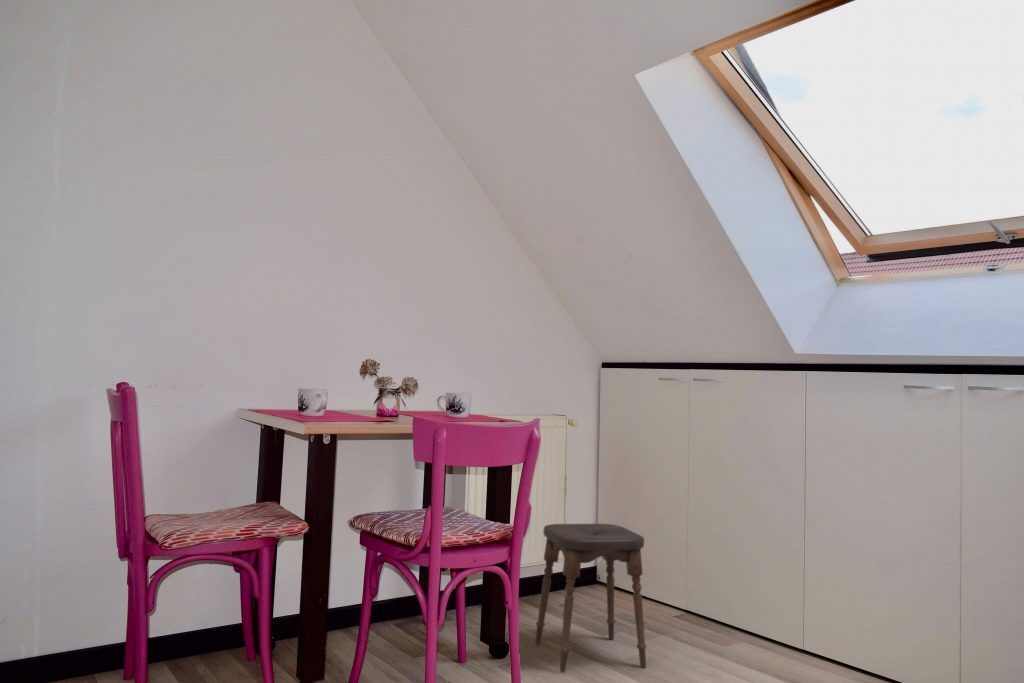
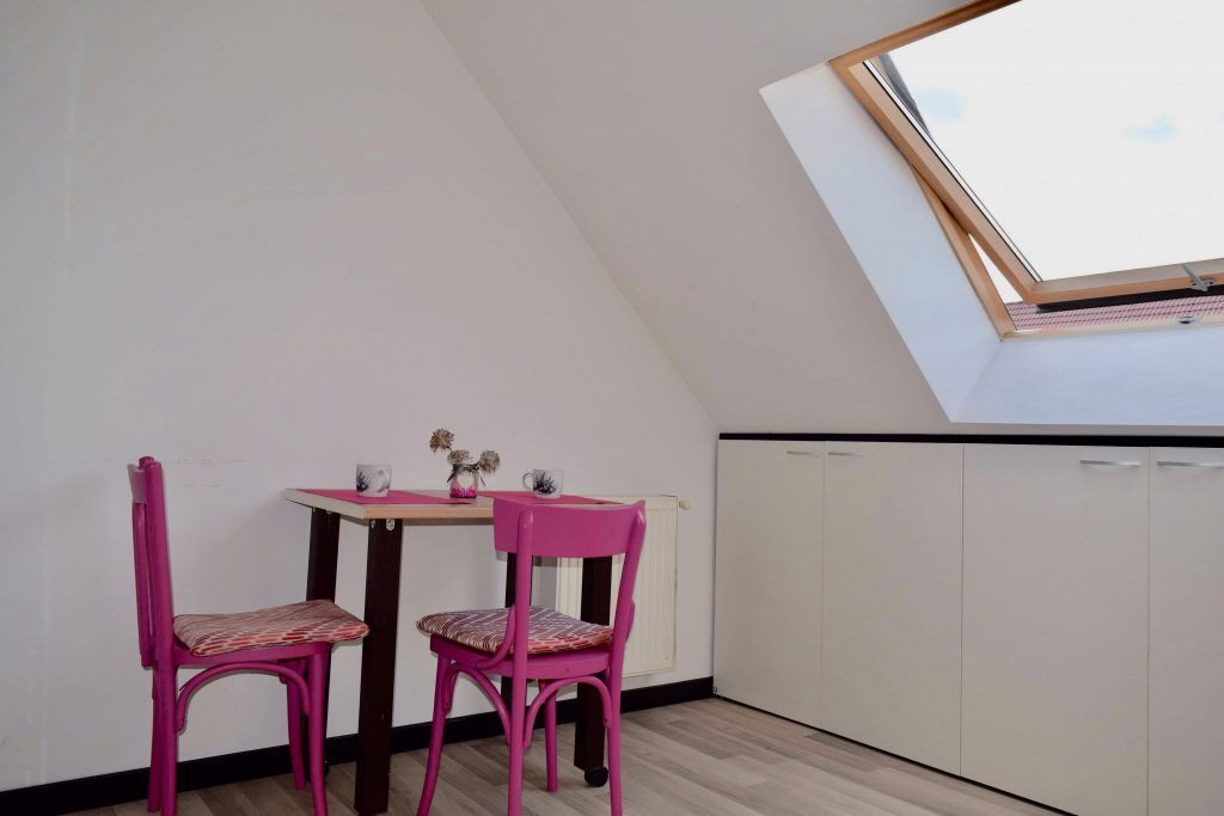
- stool [534,523,648,673]
